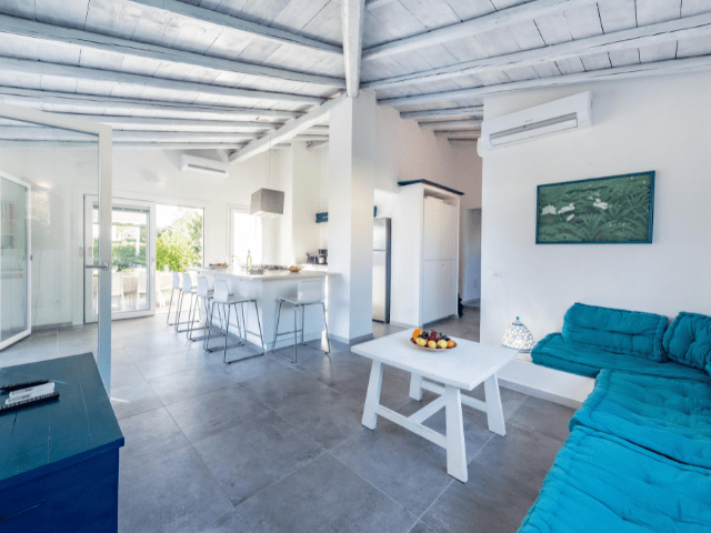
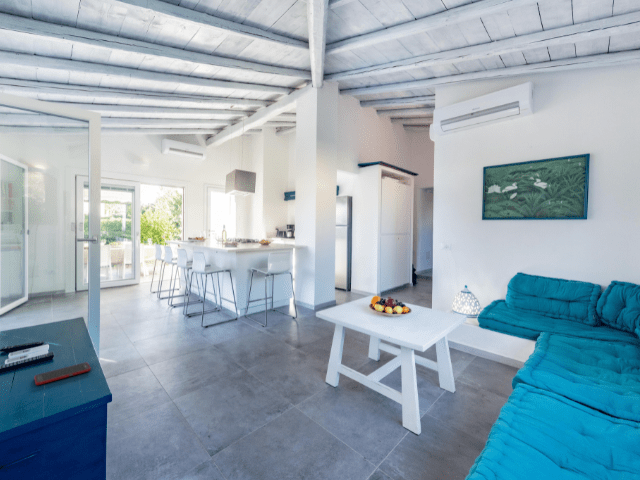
+ cell phone [33,362,92,386]
